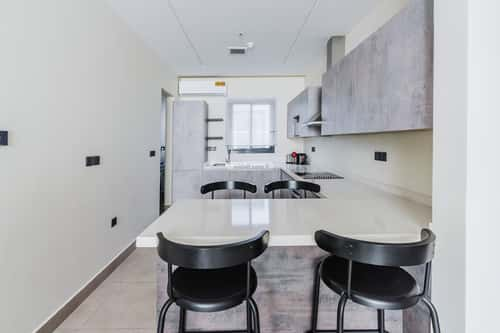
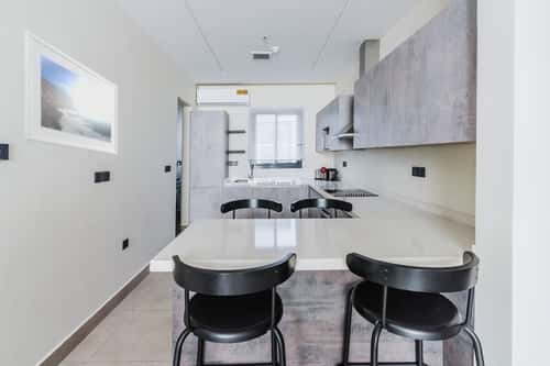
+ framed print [23,30,119,156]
